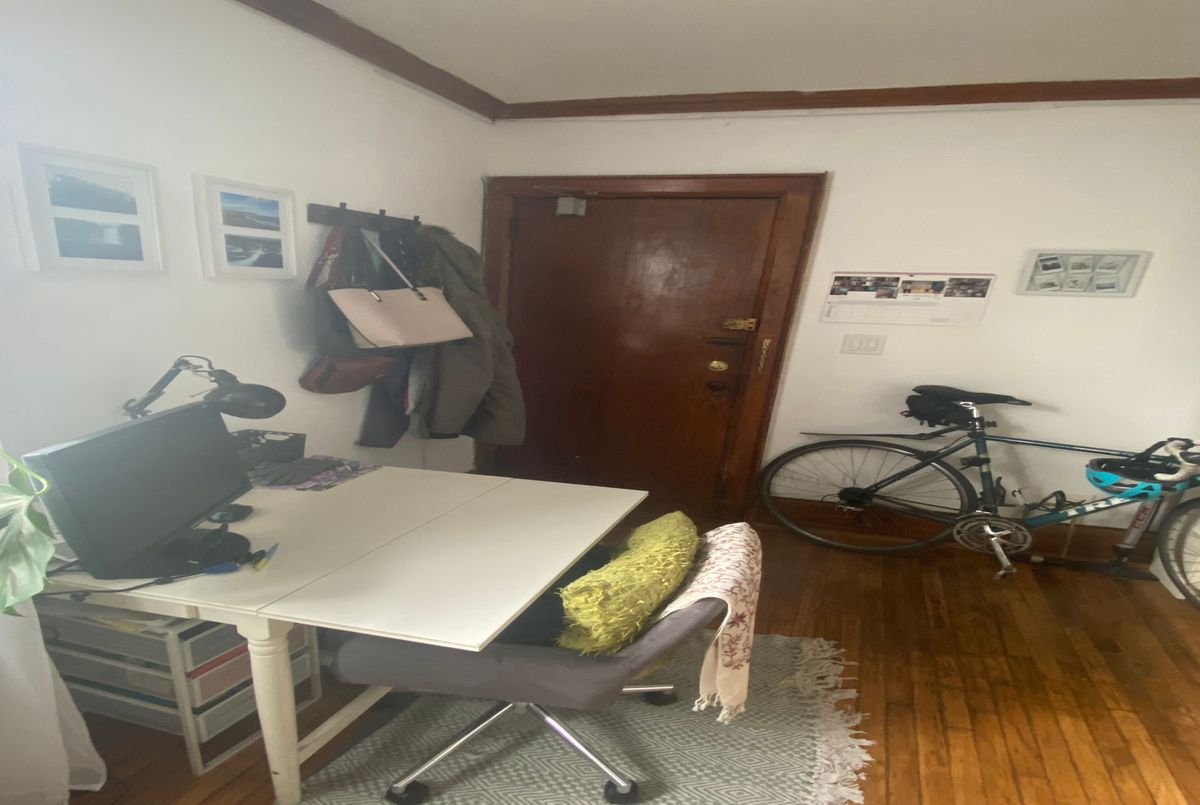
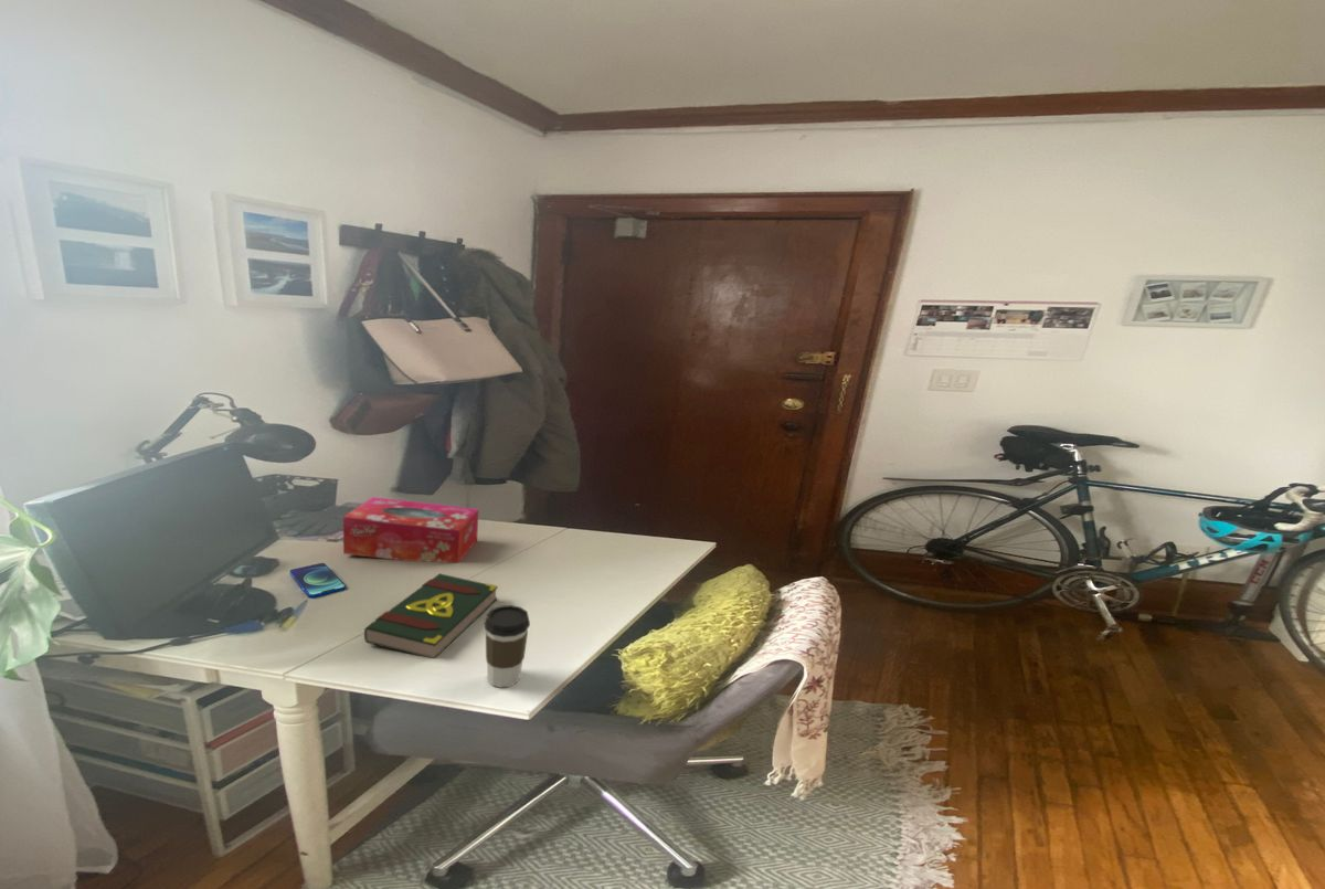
+ smartphone [289,562,347,600]
+ tissue box [342,496,479,564]
+ coffee cup [484,604,531,689]
+ book [363,573,499,659]
